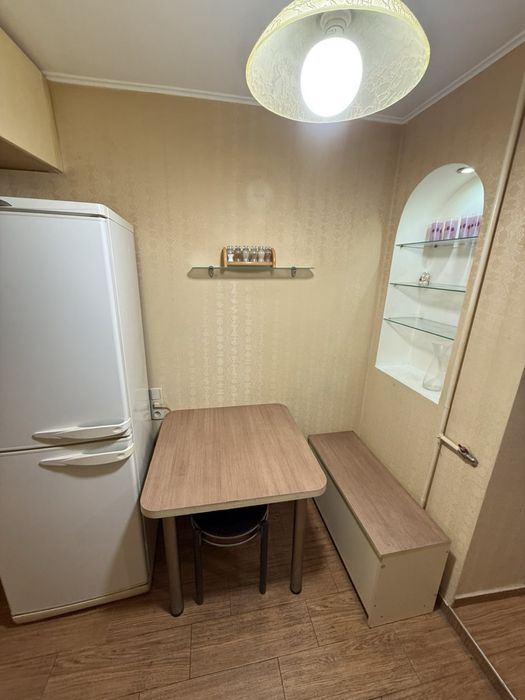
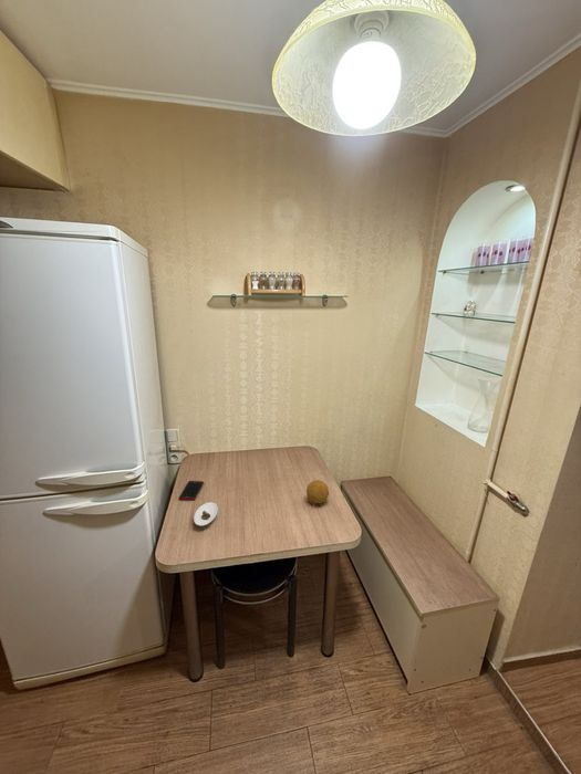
+ saucer [193,501,219,526]
+ cell phone [178,480,205,501]
+ fruit [305,479,330,504]
